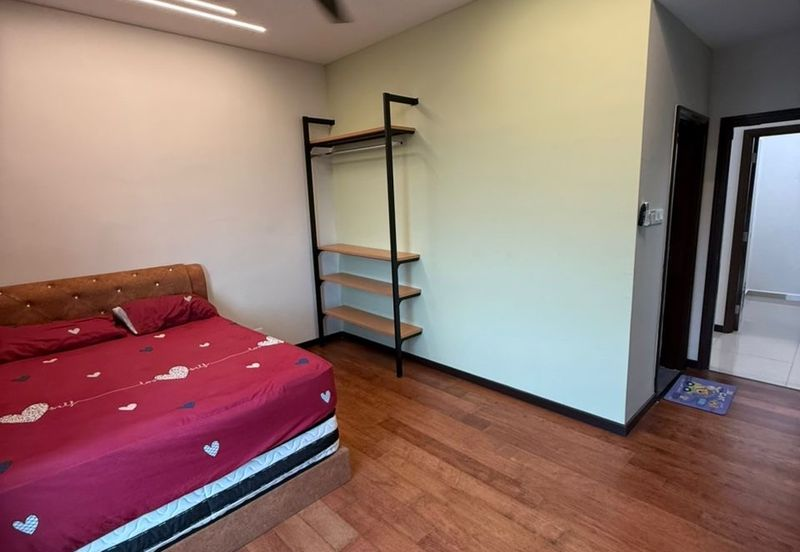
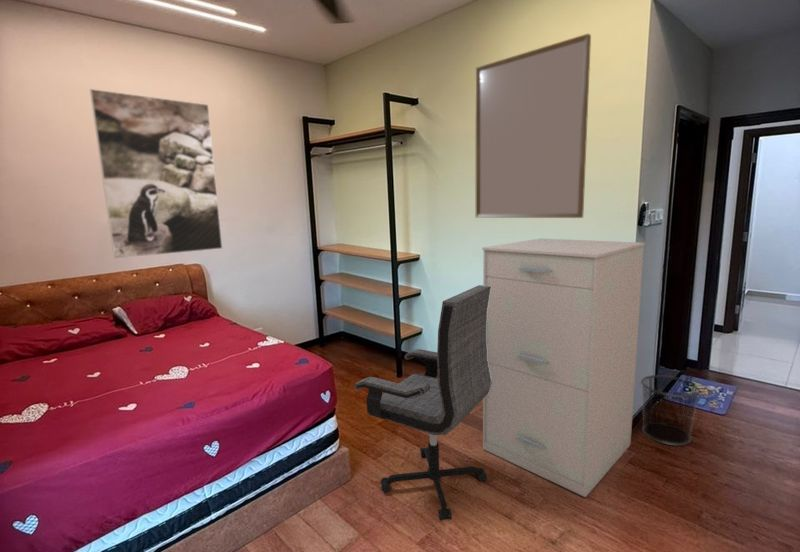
+ waste bin [640,374,701,447]
+ home mirror [475,33,592,219]
+ filing cabinet [481,237,646,498]
+ office chair [353,284,491,522]
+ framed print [89,88,223,260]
